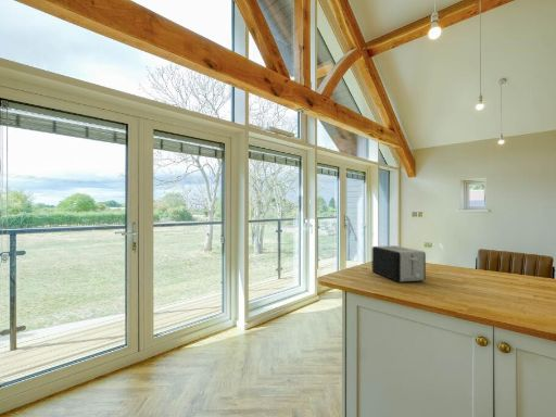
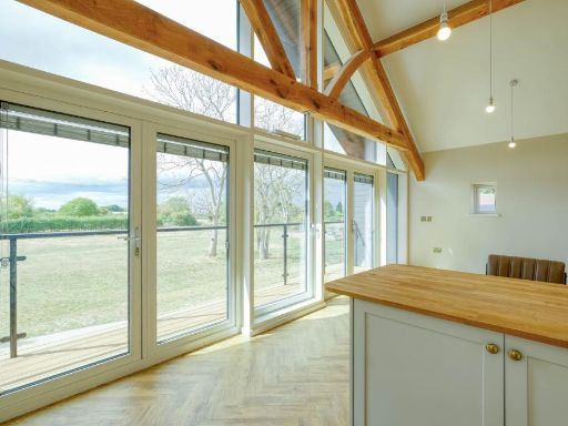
- toaster [371,244,427,283]
